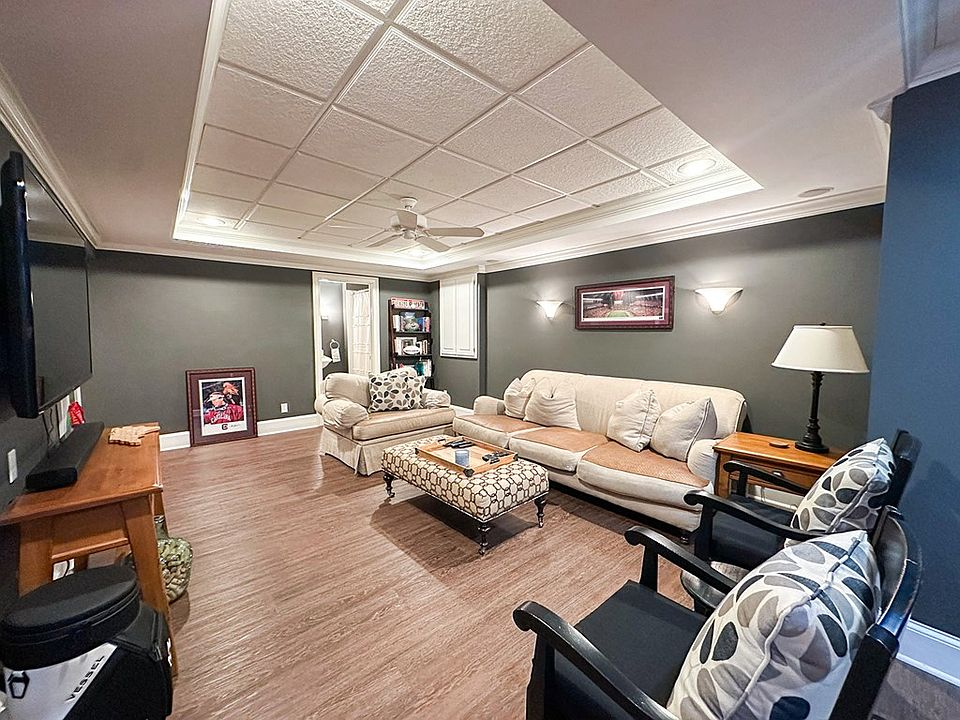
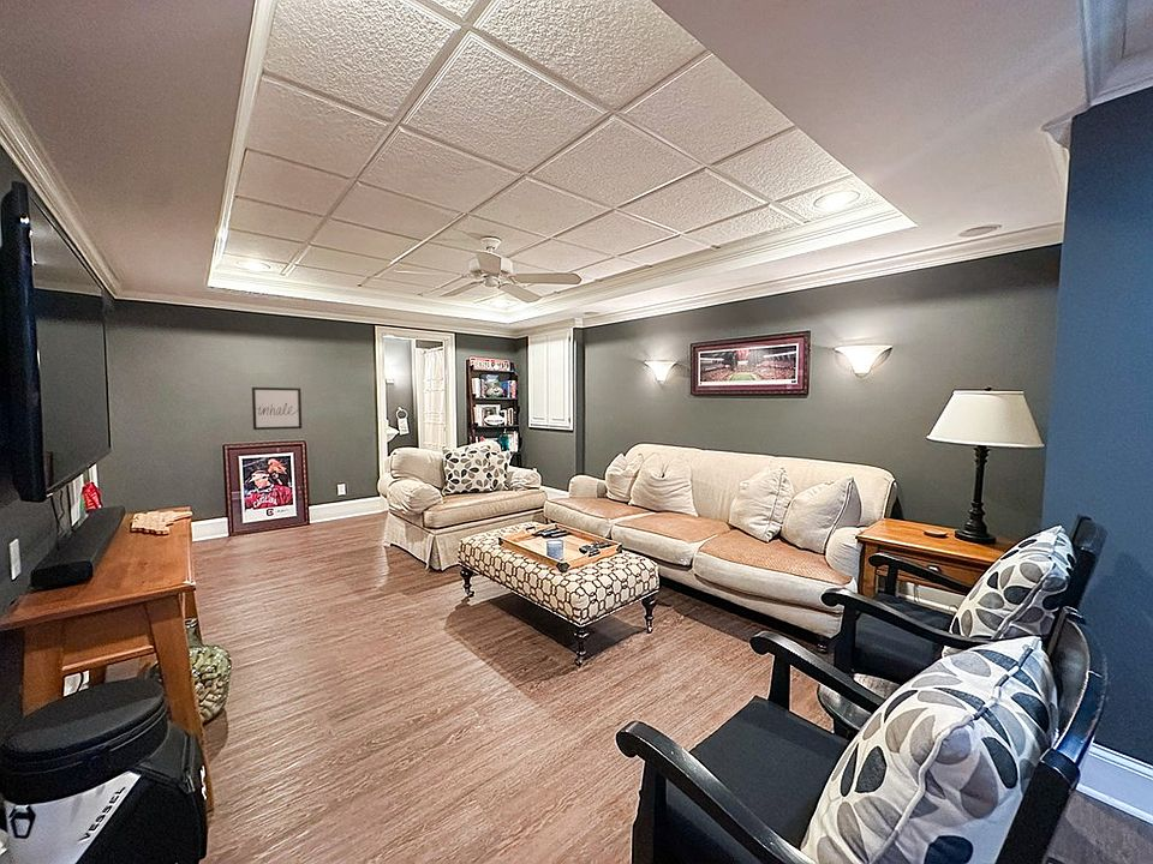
+ wall art [251,386,303,431]
